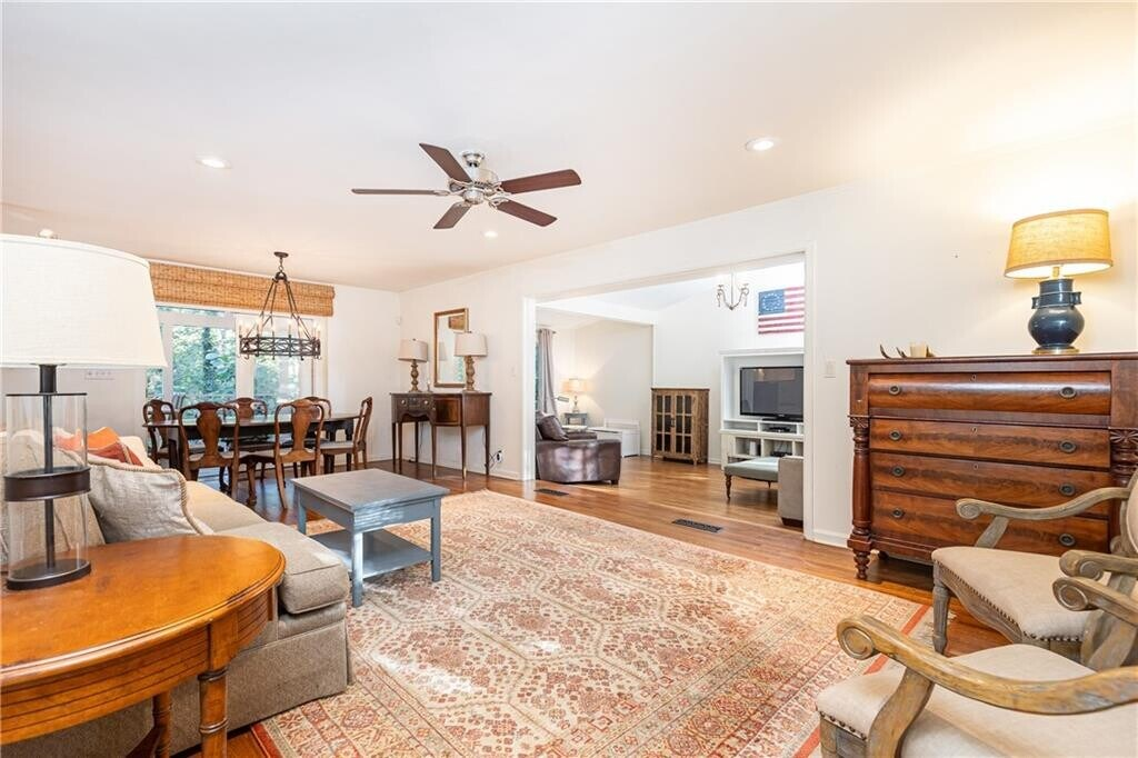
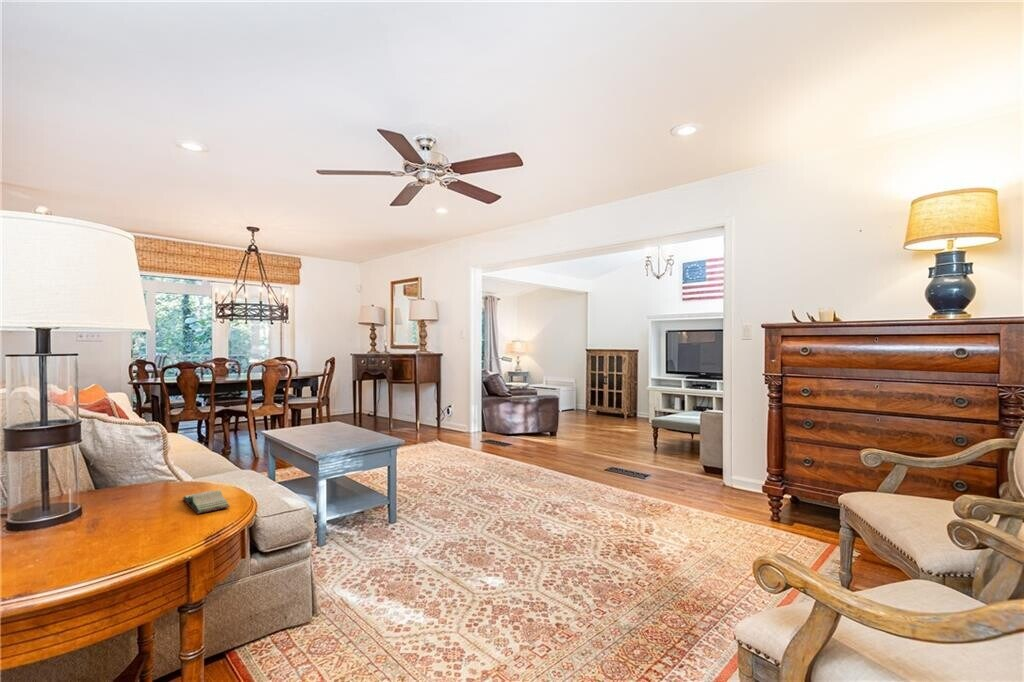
+ book [182,489,231,515]
